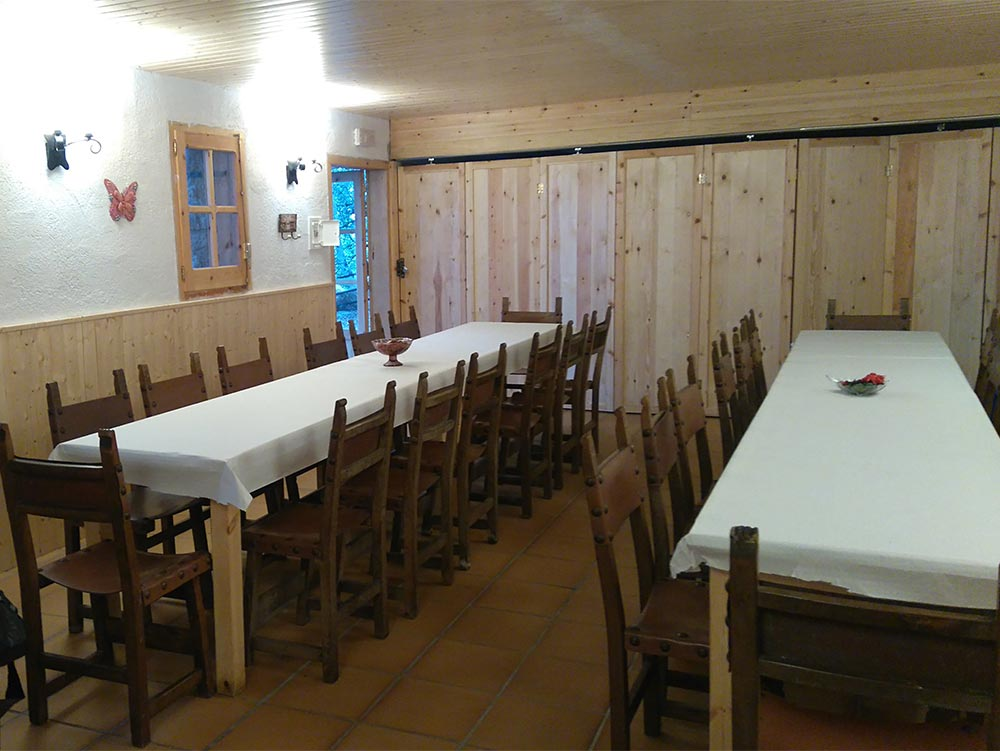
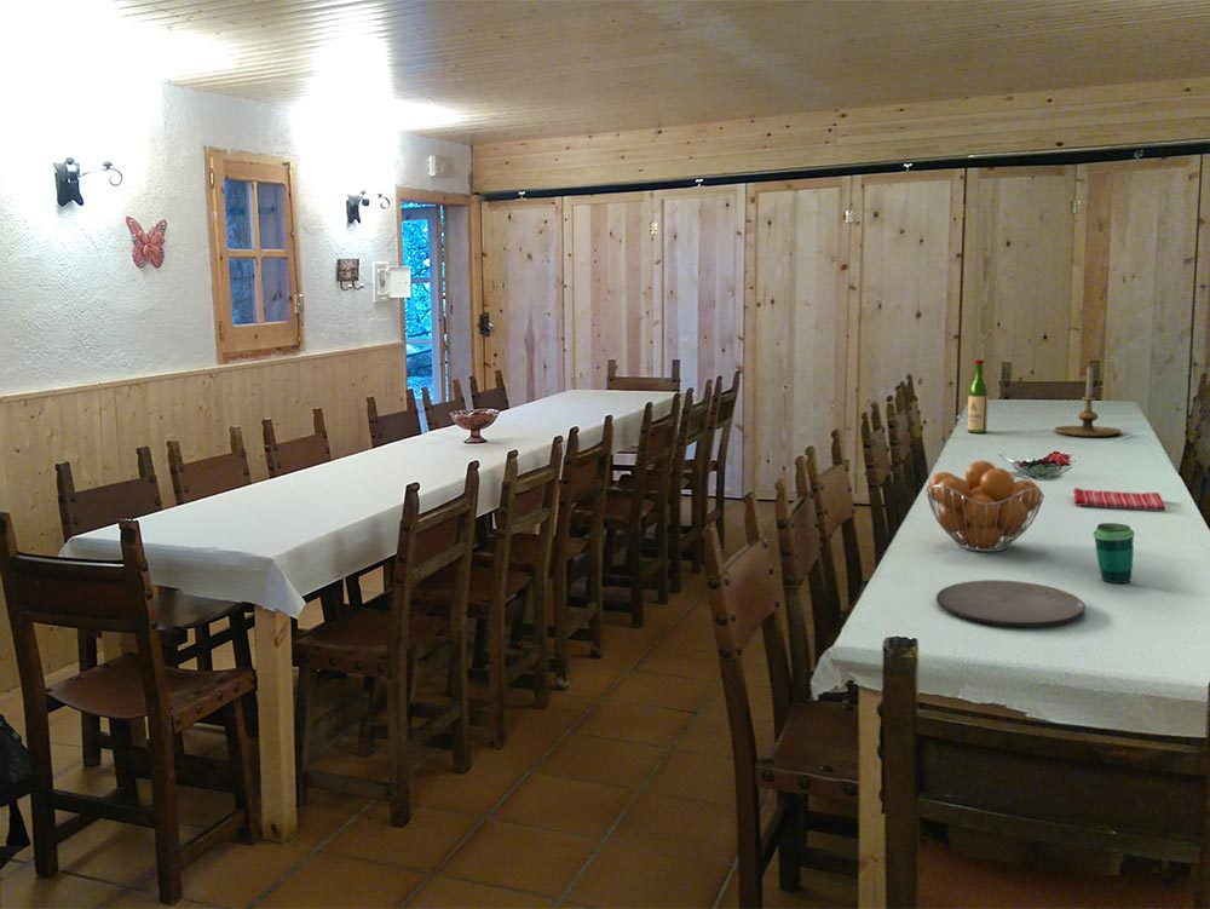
+ dish towel [1072,487,1166,511]
+ wine bottle [967,358,989,435]
+ cup [1091,522,1136,585]
+ plate [935,579,1087,628]
+ fruit basket [924,460,1045,553]
+ candle holder [1054,363,1122,437]
